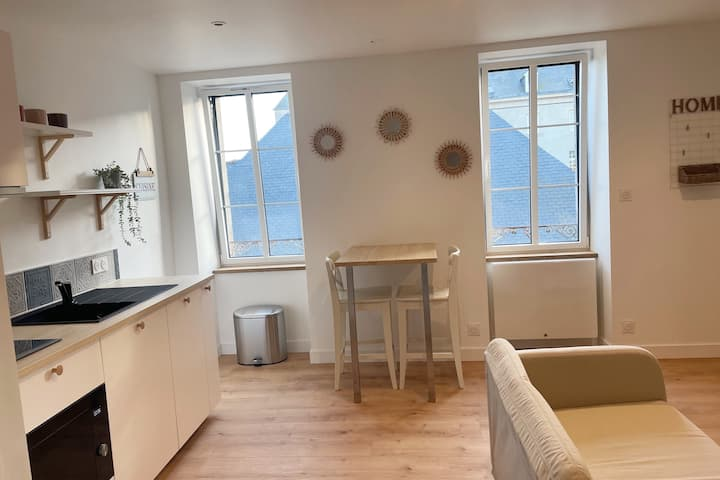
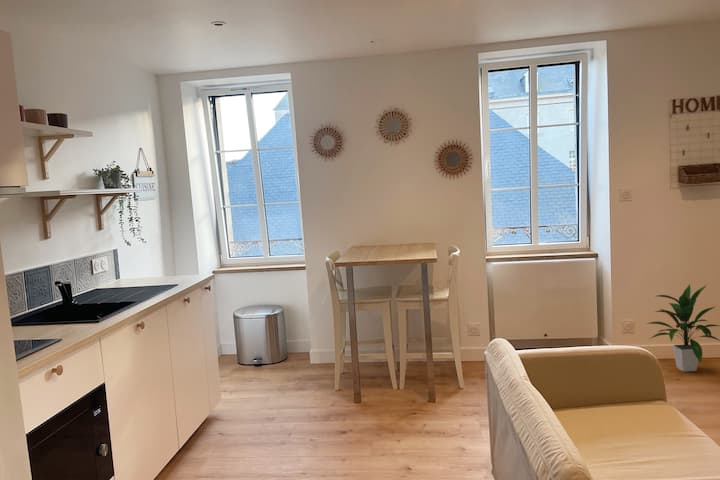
+ indoor plant [646,283,720,373]
